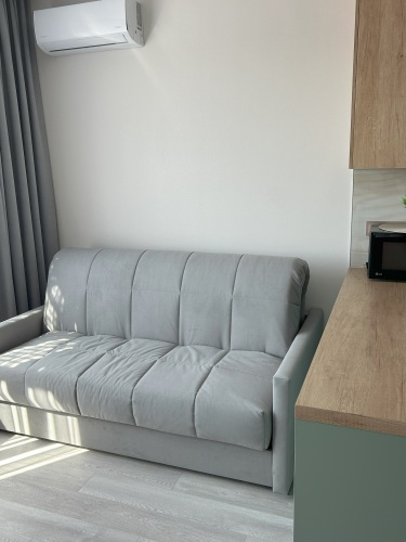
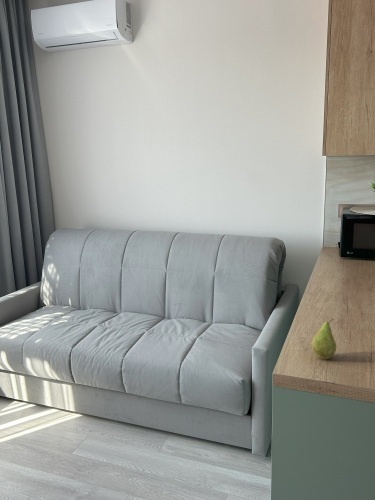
+ fruit [311,318,337,360]
